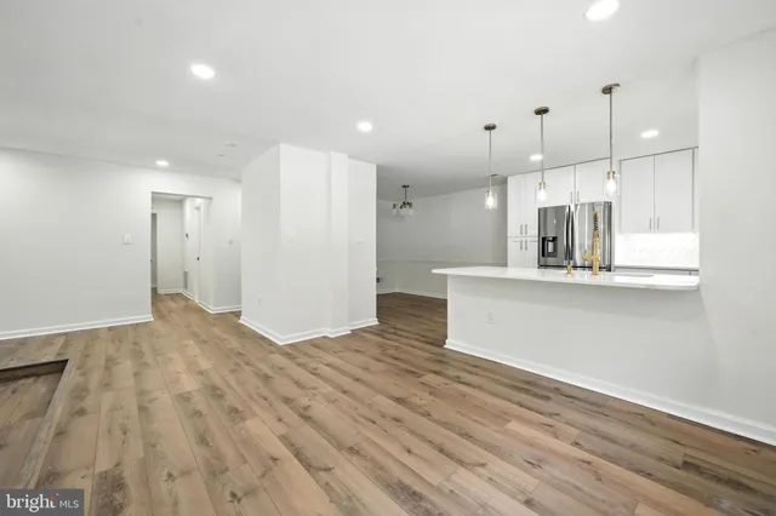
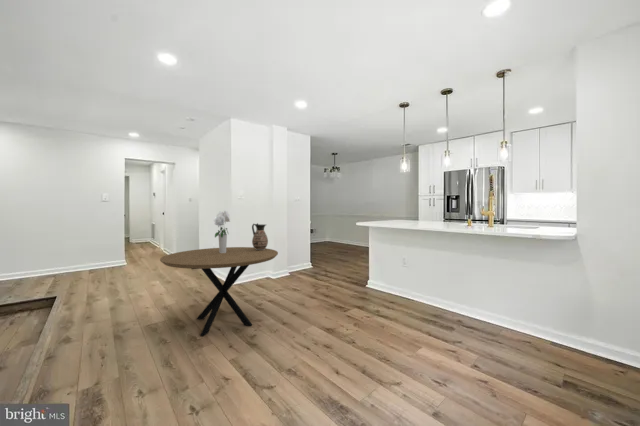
+ bouquet [213,209,231,253]
+ ceramic jug [251,222,269,250]
+ dining table [159,246,279,337]
